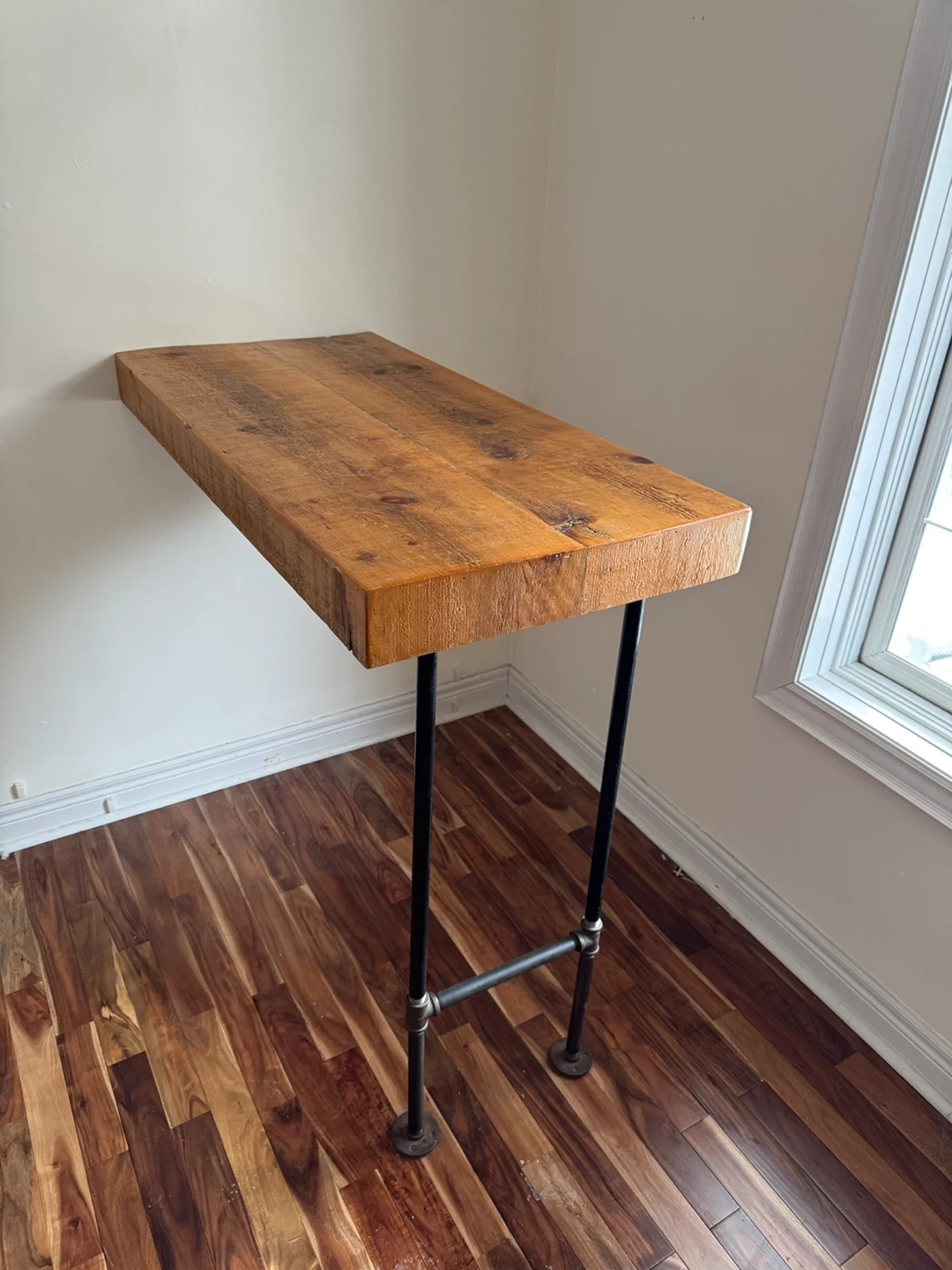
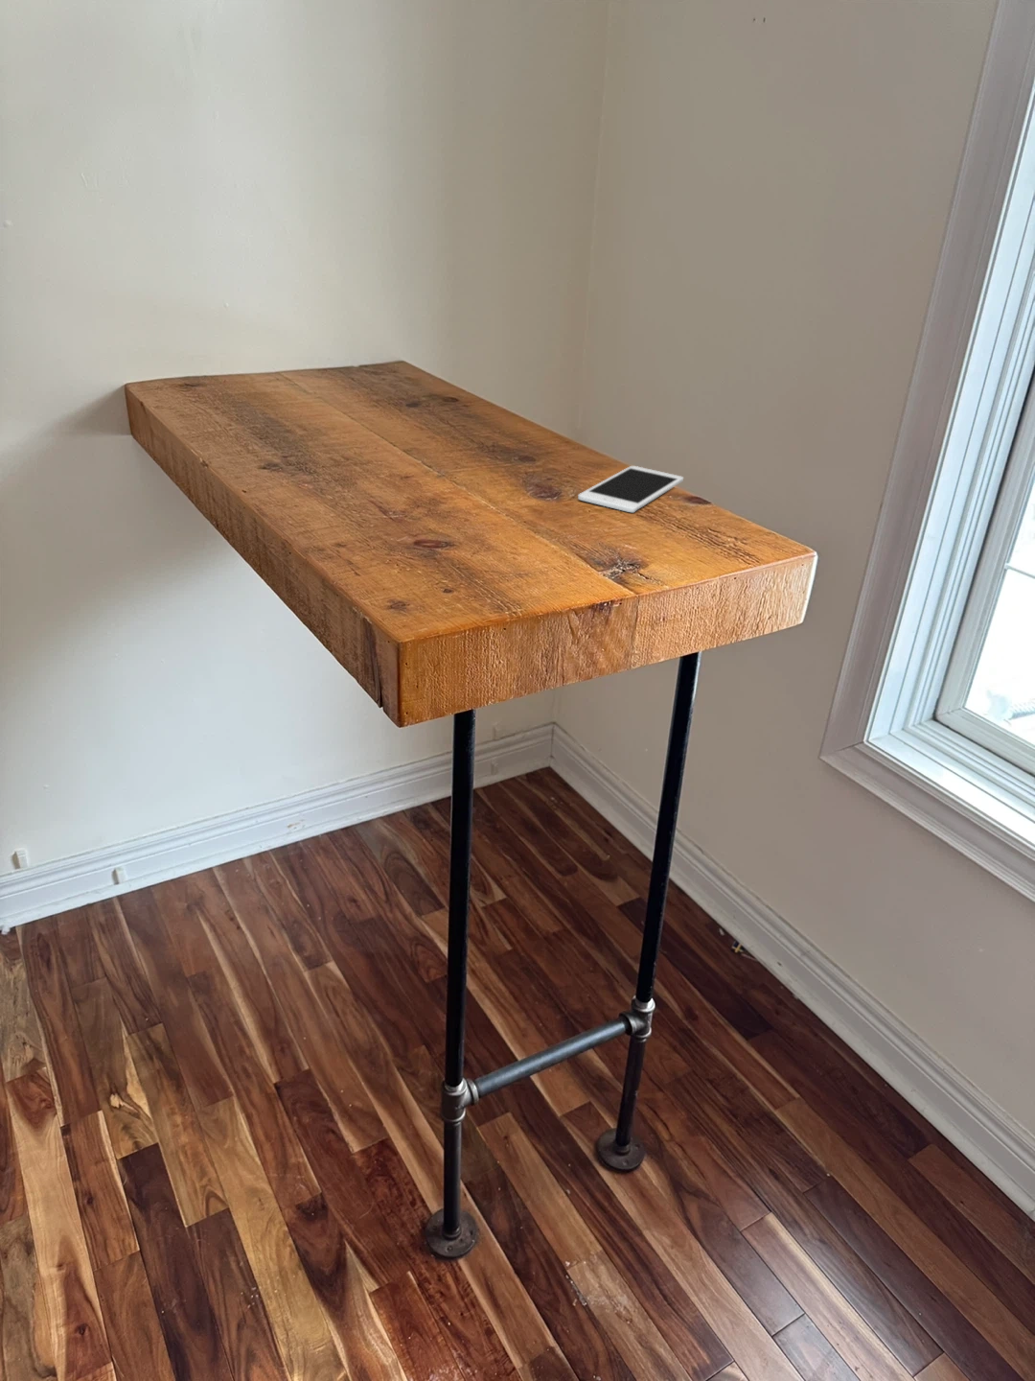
+ cell phone [577,465,684,513]
